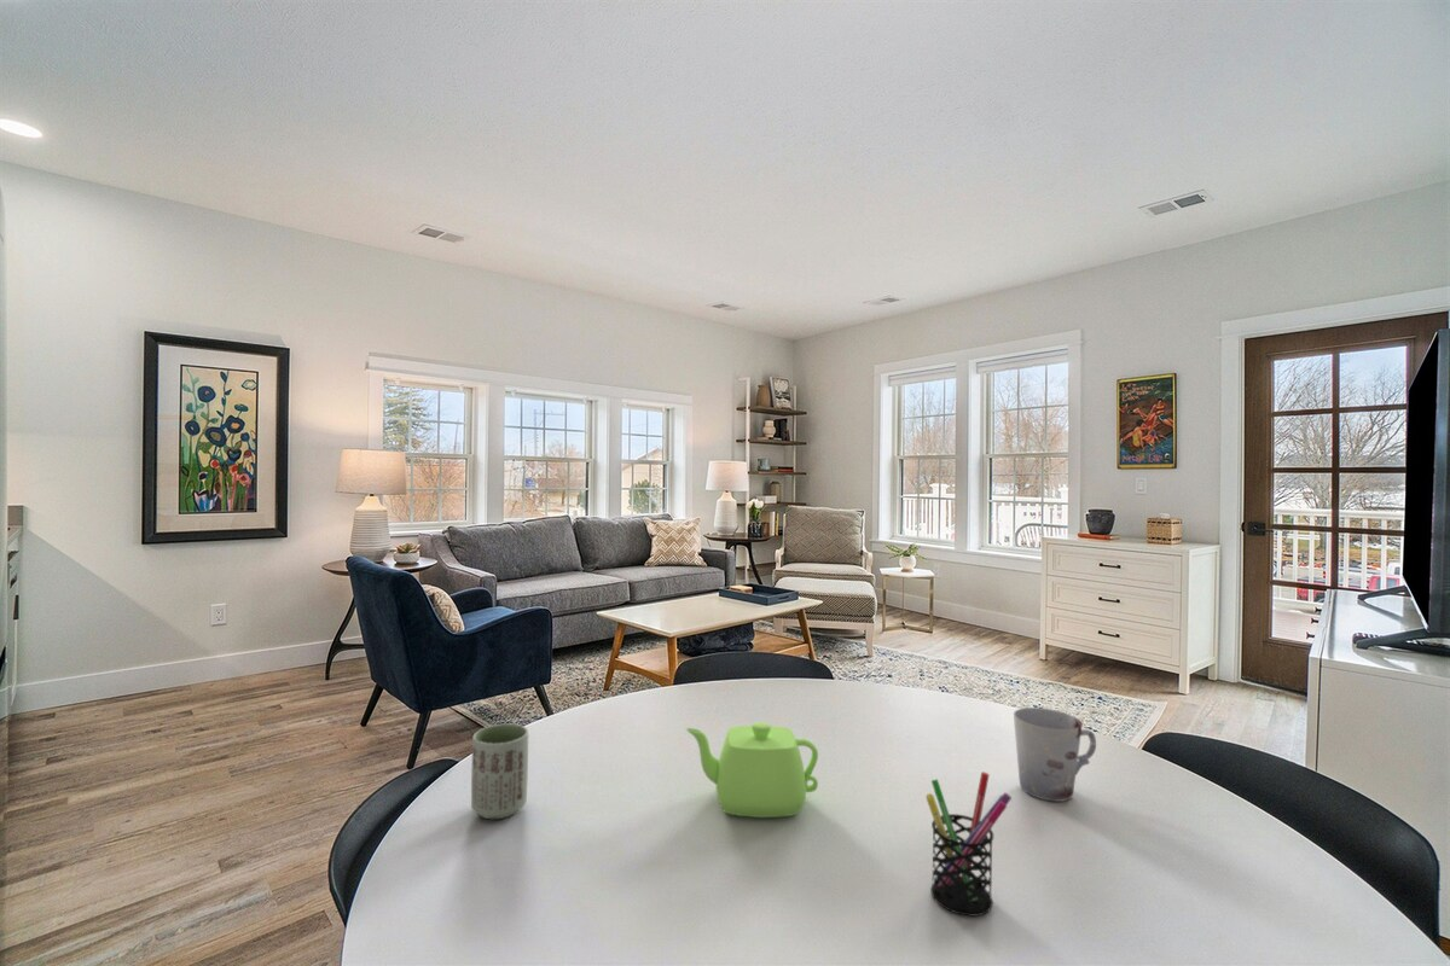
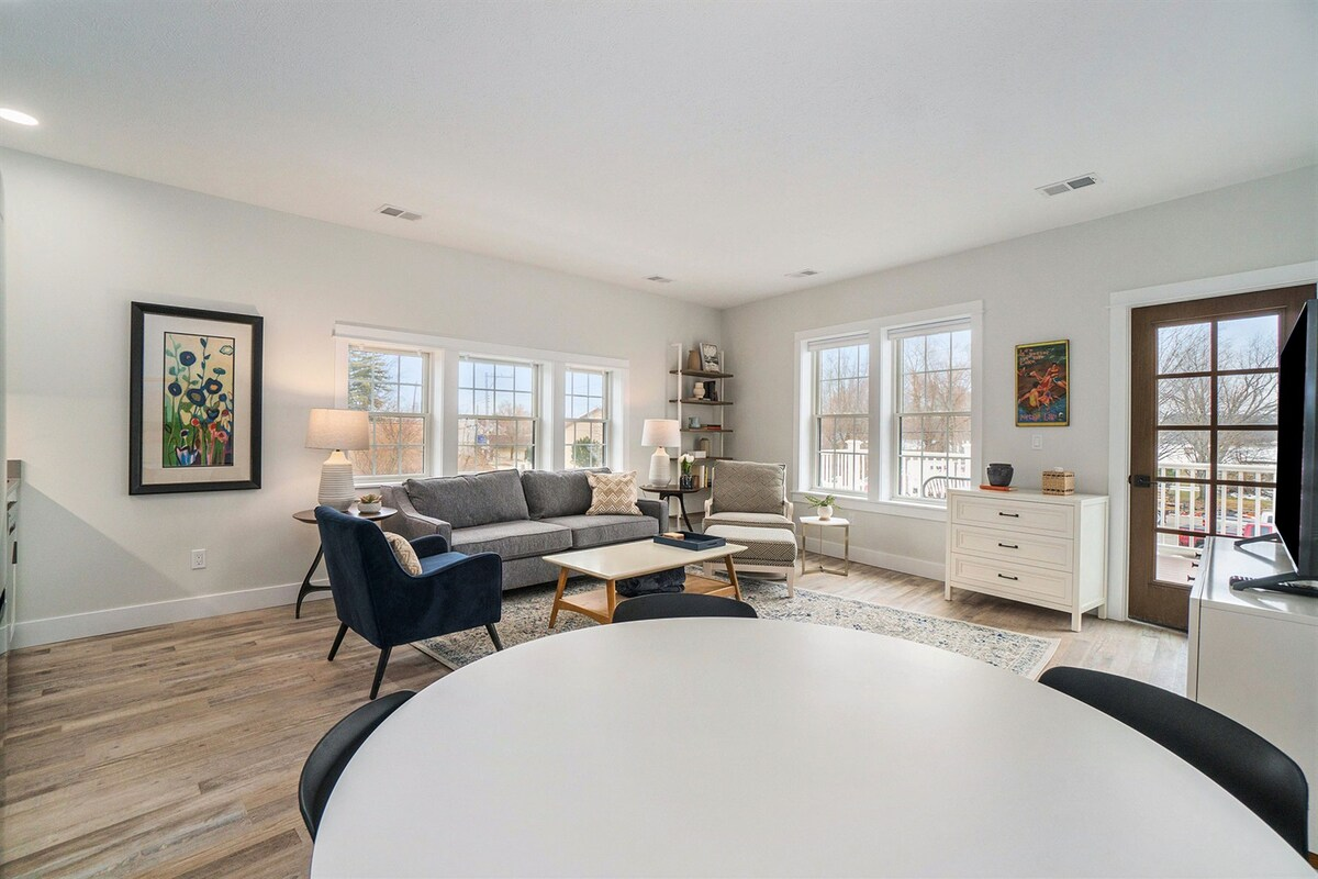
- cup [470,723,529,820]
- pen holder [924,770,1013,918]
- teapot [684,721,819,819]
- cup [1013,706,1097,803]
